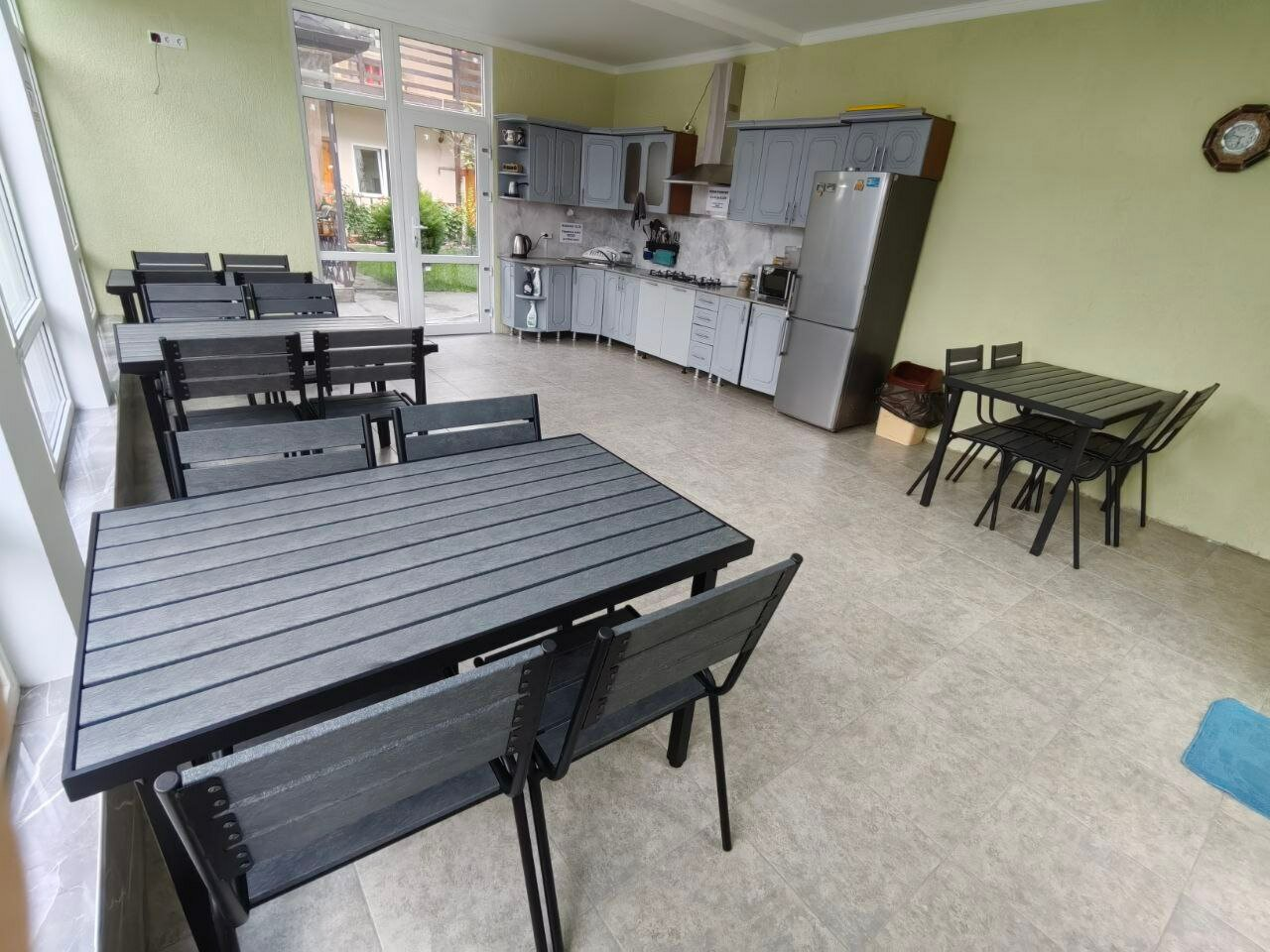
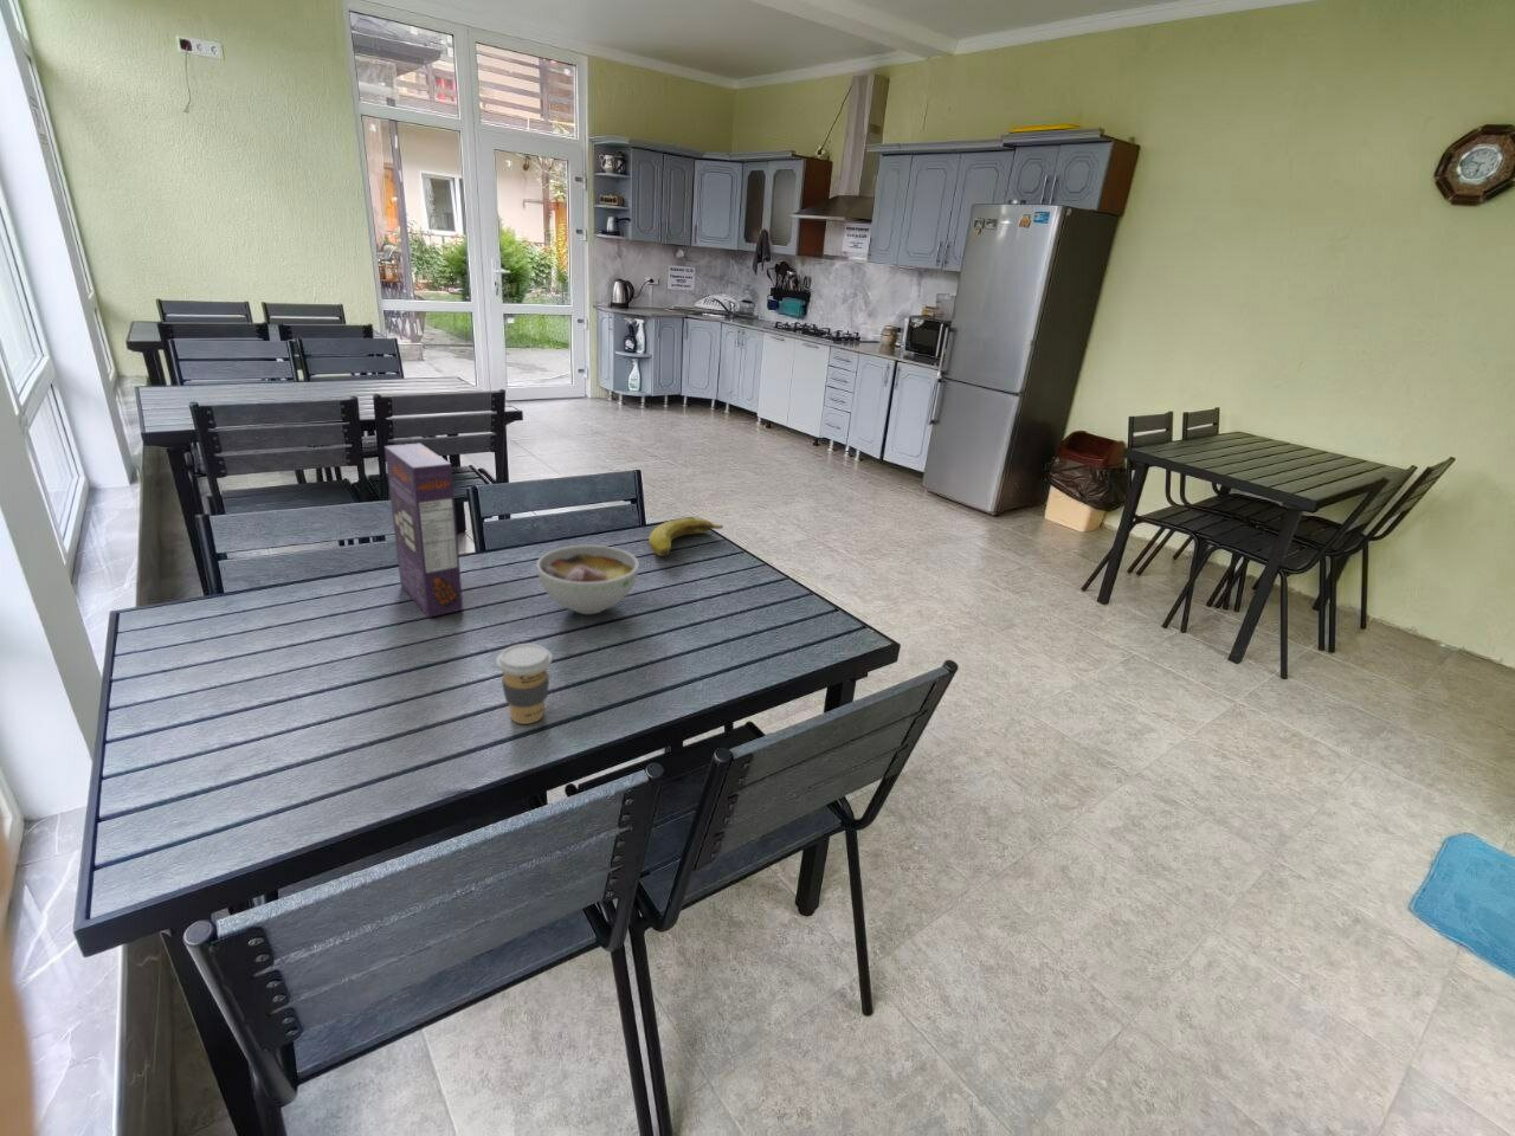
+ banana [648,515,724,557]
+ coffee cup [495,642,552,726]
+ cereal box [383,443,464,619]
+ bowl [534,544,639,616]
